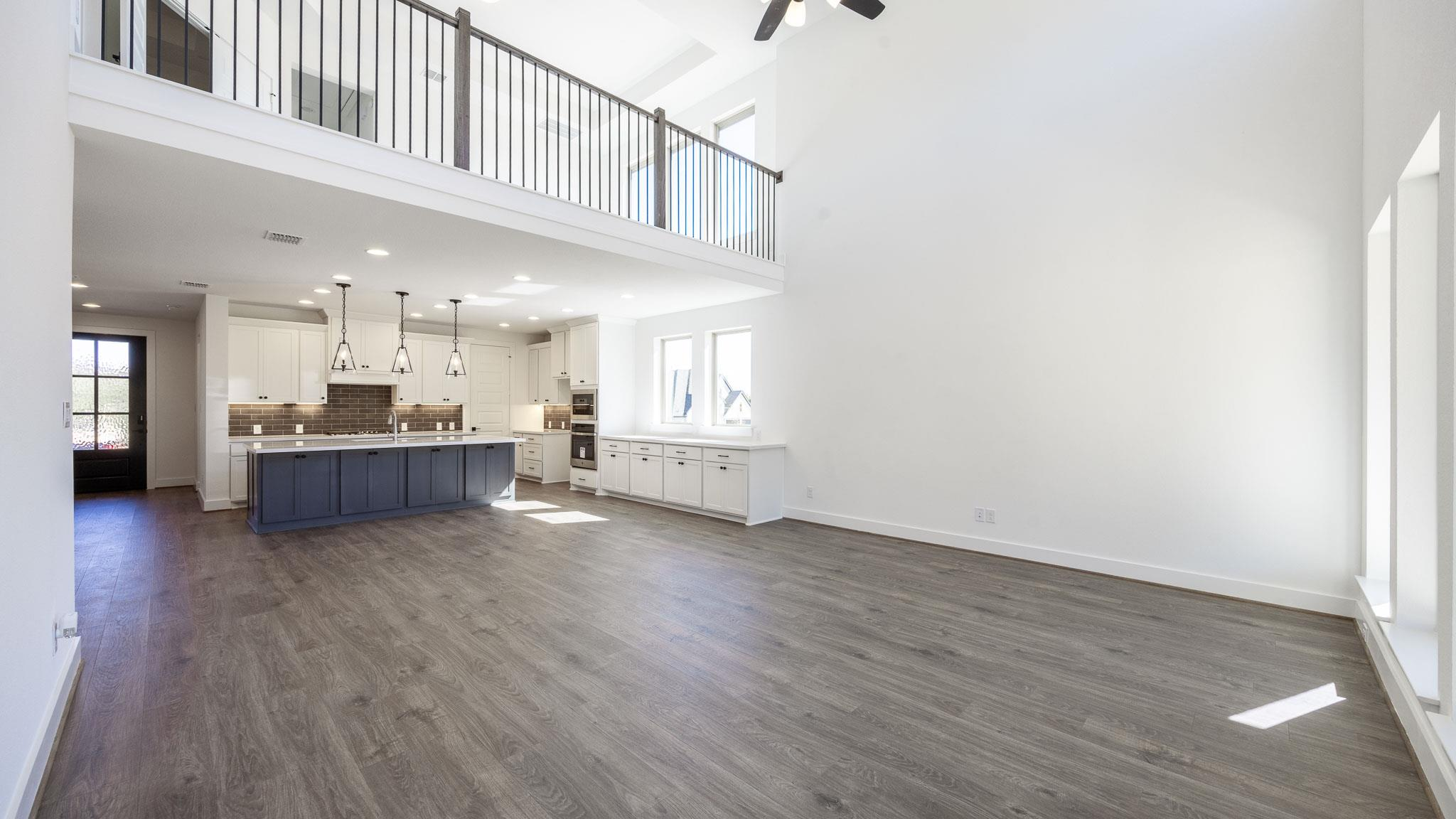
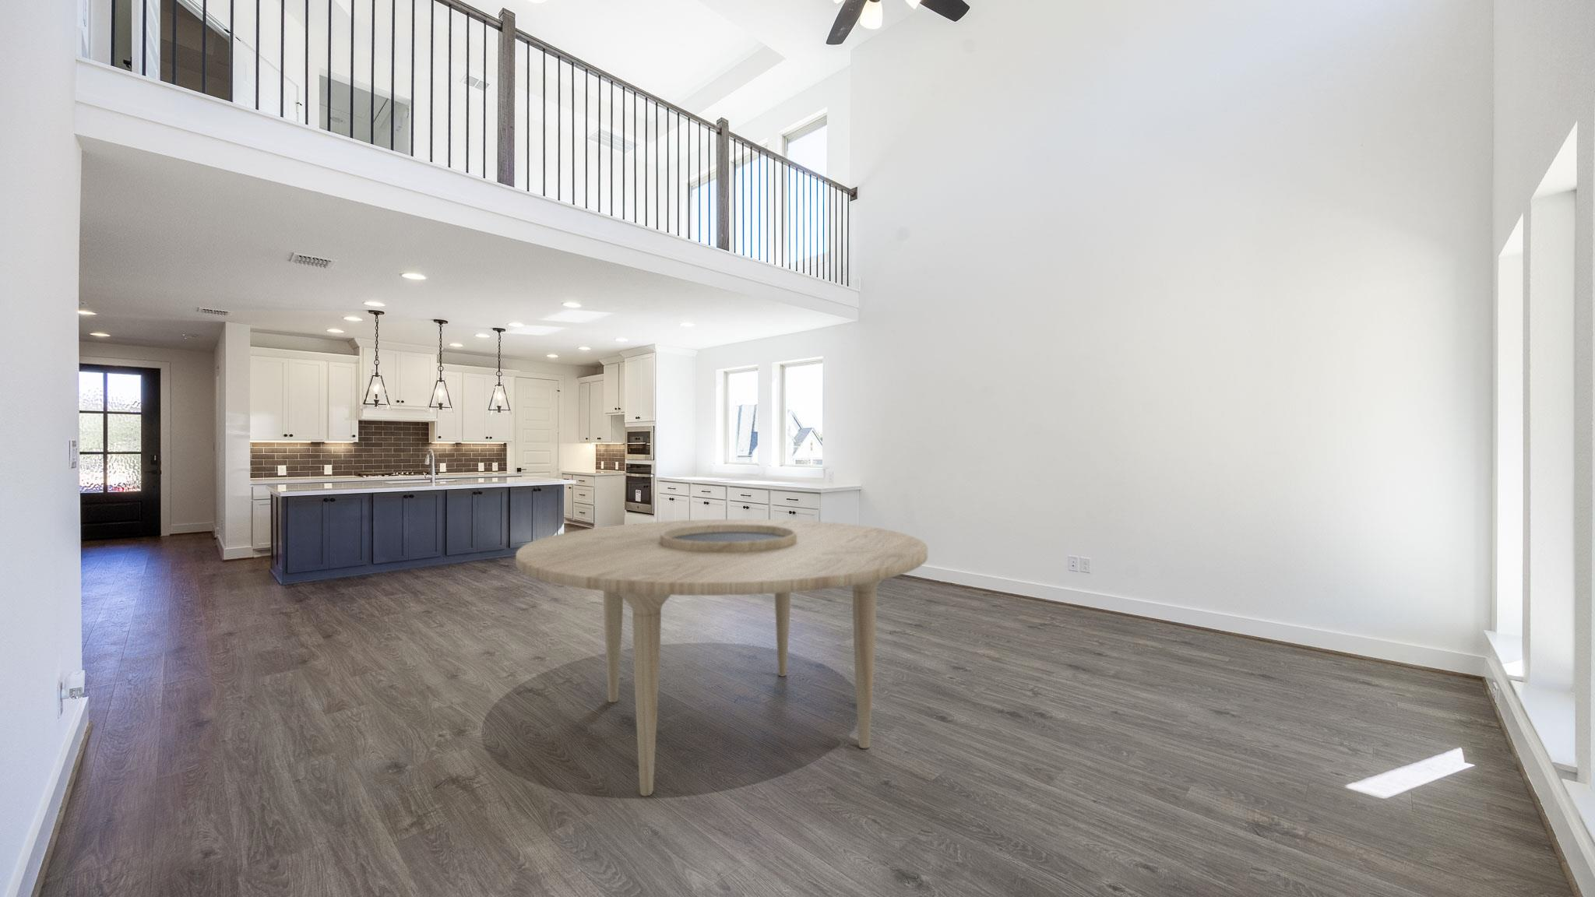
+ dining table [515,518,928,797]
